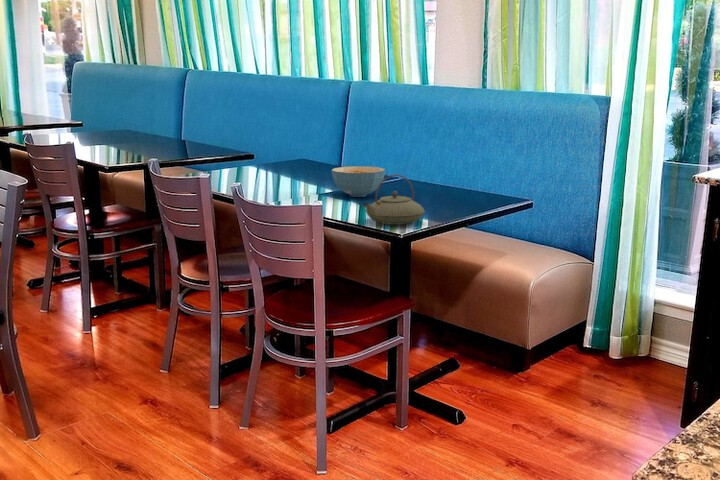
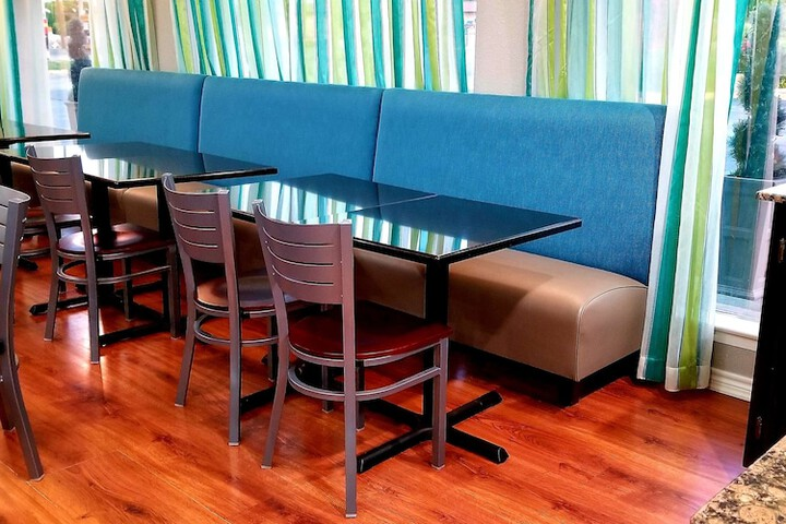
- cereal bowl [330,165,386,198]
- teapot [362,173,426,226]
